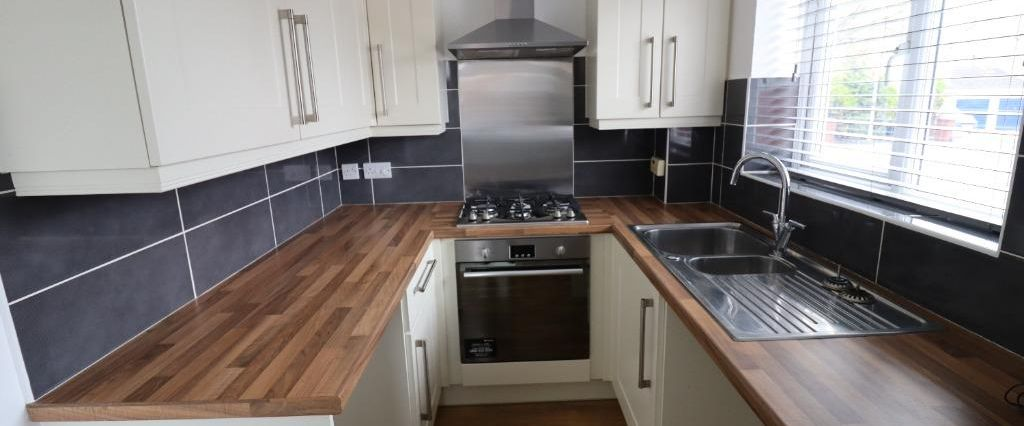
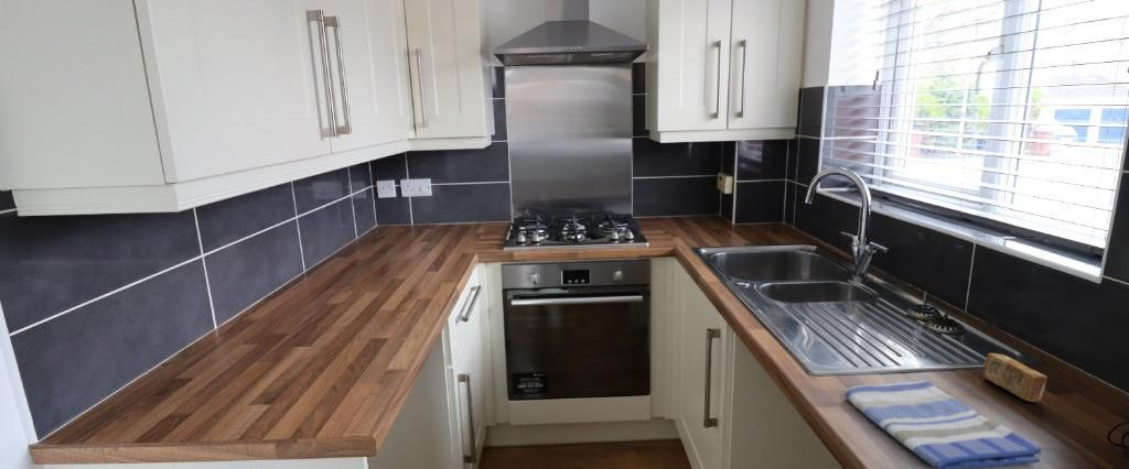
+ soap bar [981,352,1049,403]
+ dish towel [842,380,1042,469]
